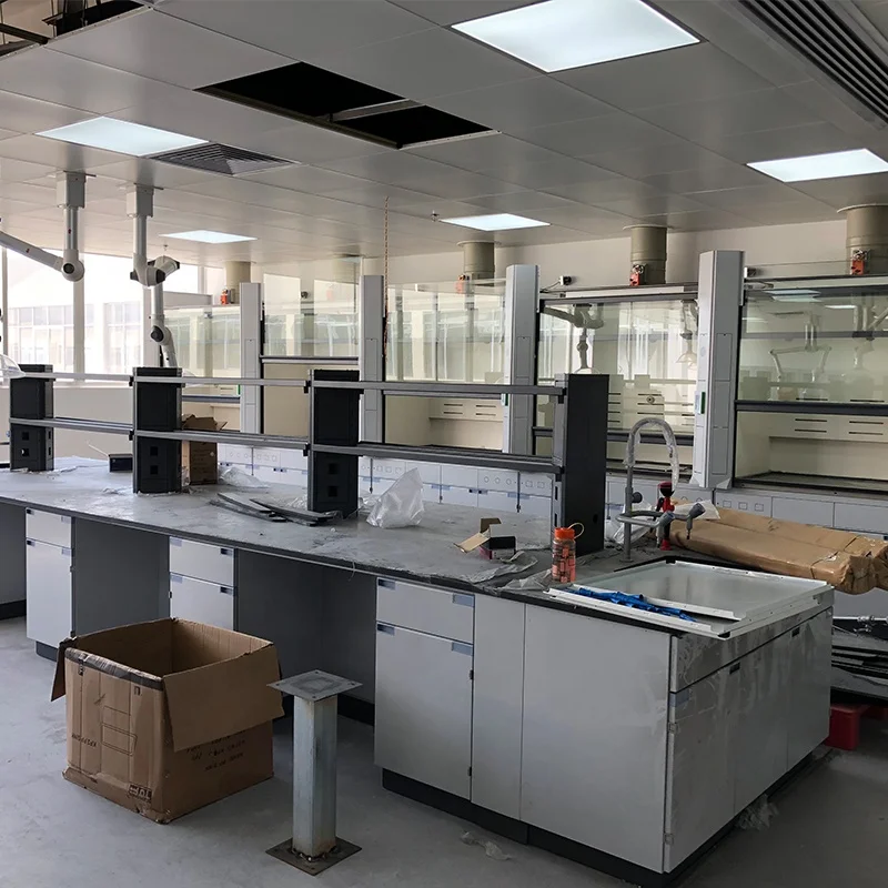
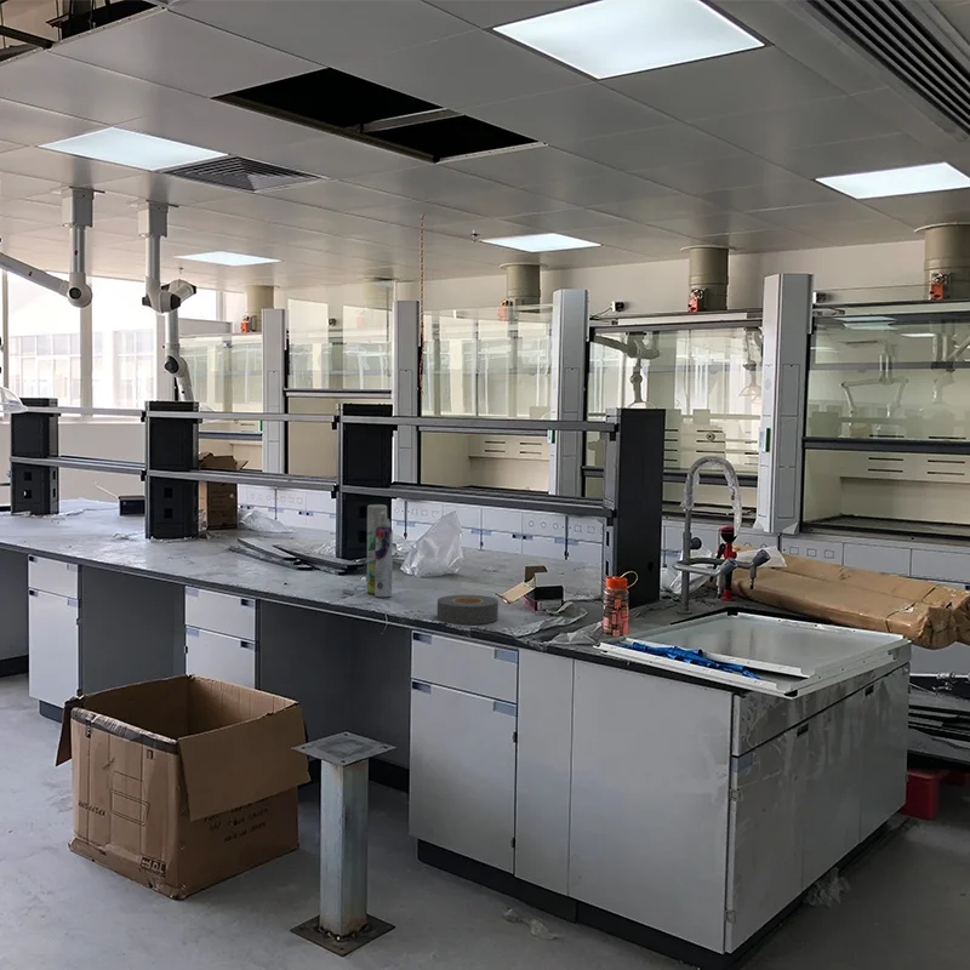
+ adhesive tape [436,594,500,626]
+ aerosol can [366,503,394,599]
